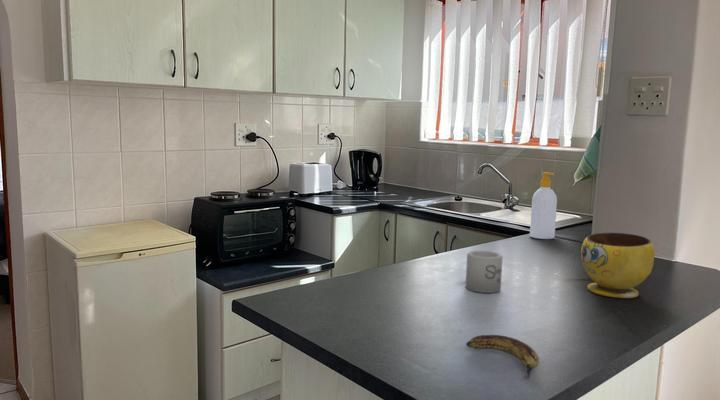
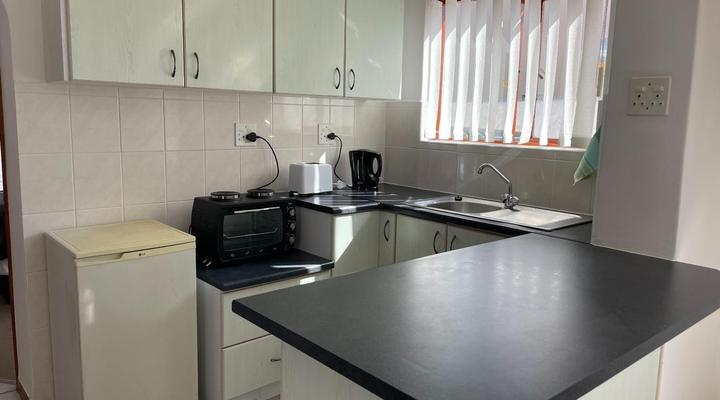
- banana [465,334,540,378]
- bowl [580,232,655,299]
- soap bottle [529,171,558,240]
- mug [465,250,504,294]
